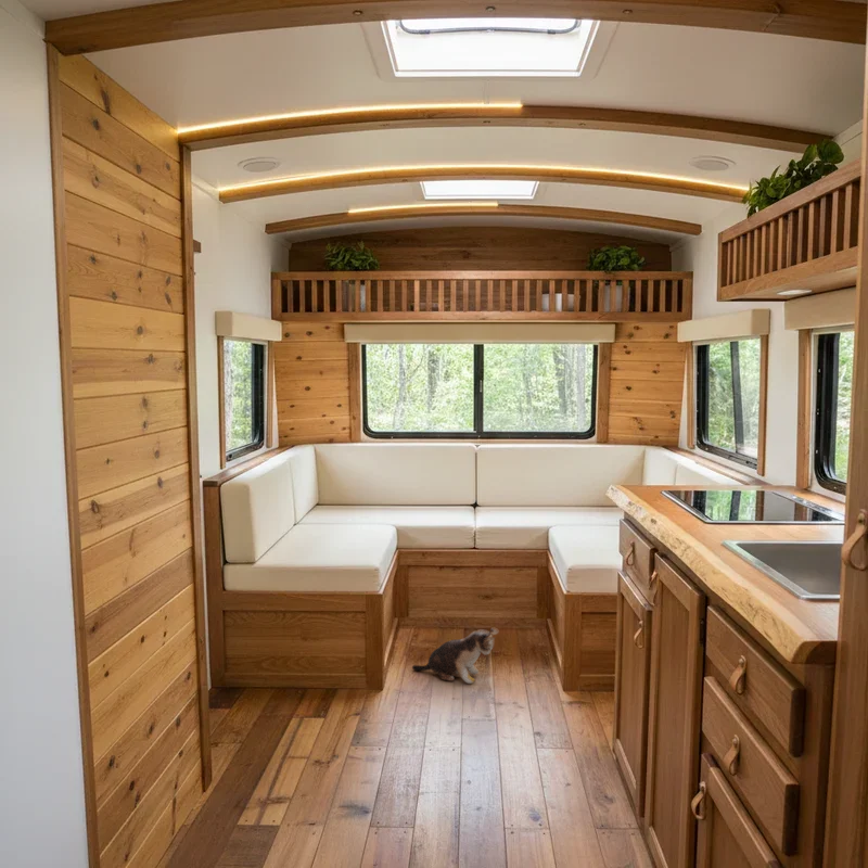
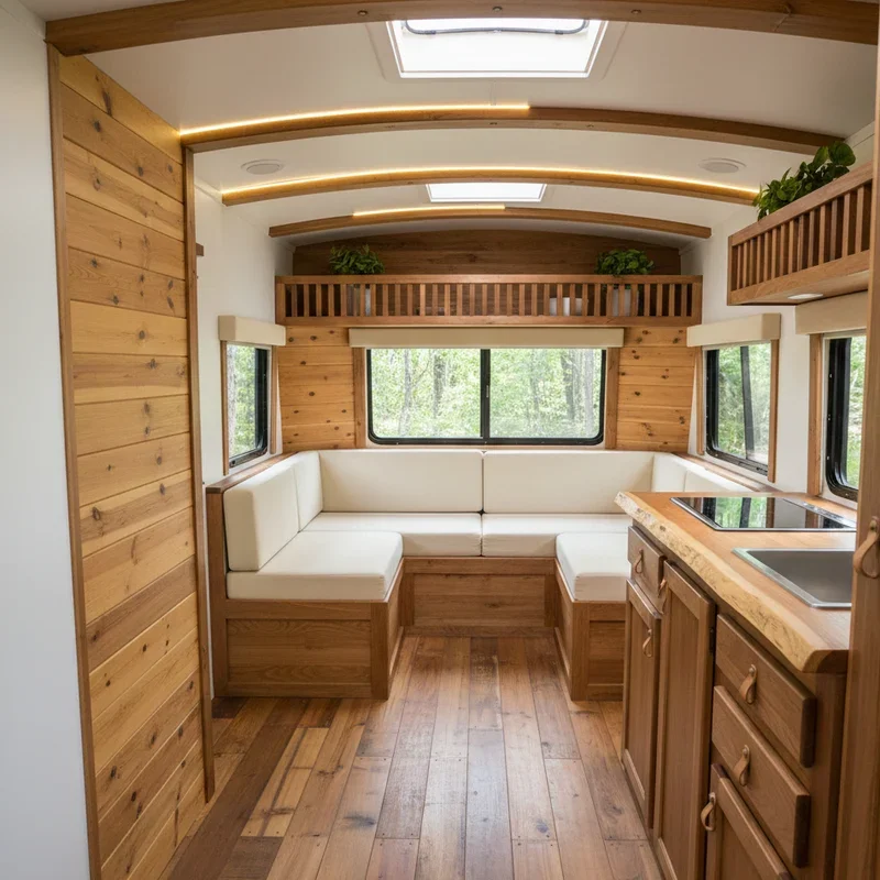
- plush toy [411,626,500,685]
